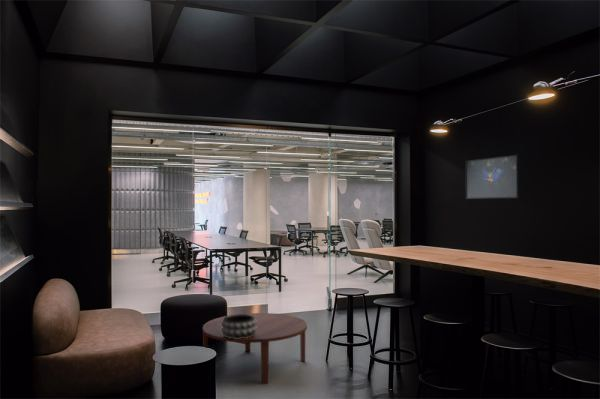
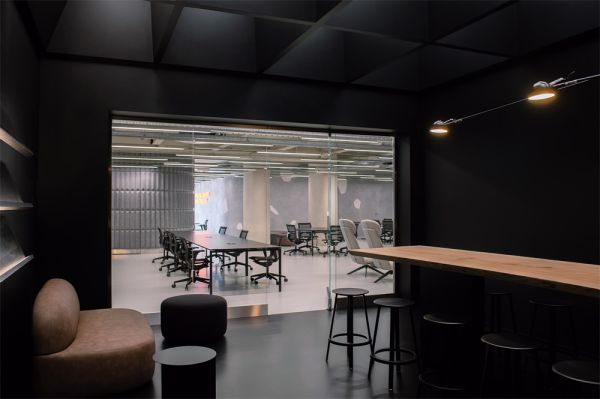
- coffee table [202,312,308,385]
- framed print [465,154,520,200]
- decorative bowl [222,313,257,339]
